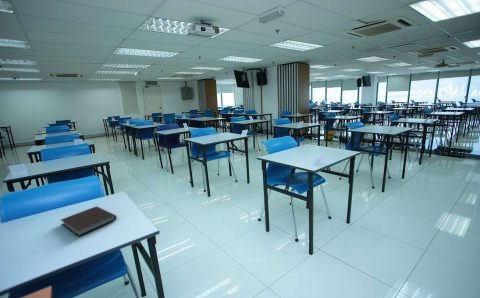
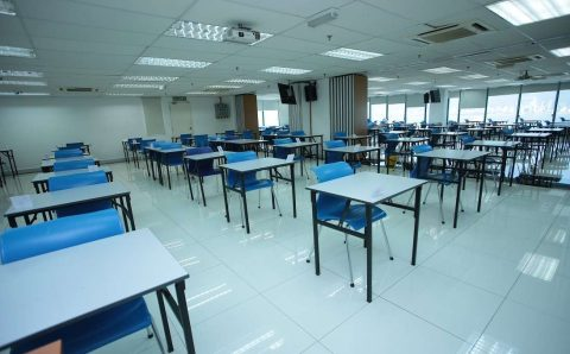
- notebook [60,205,118,238]
